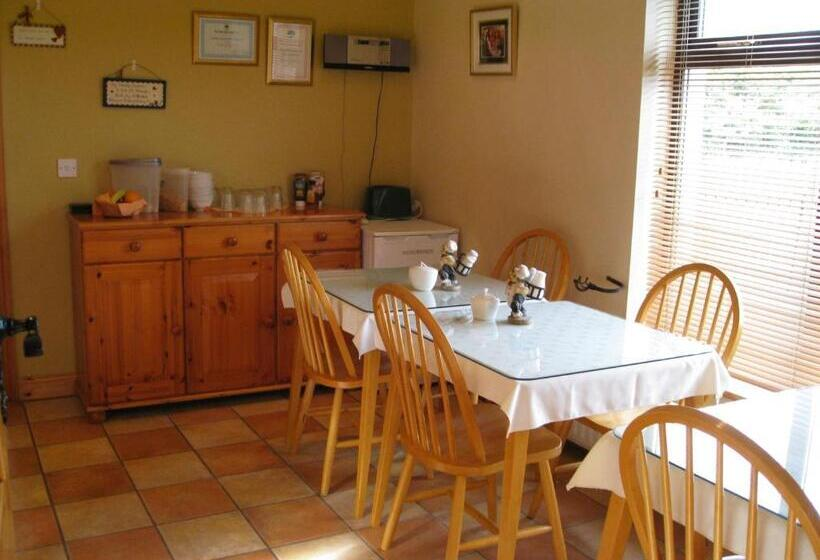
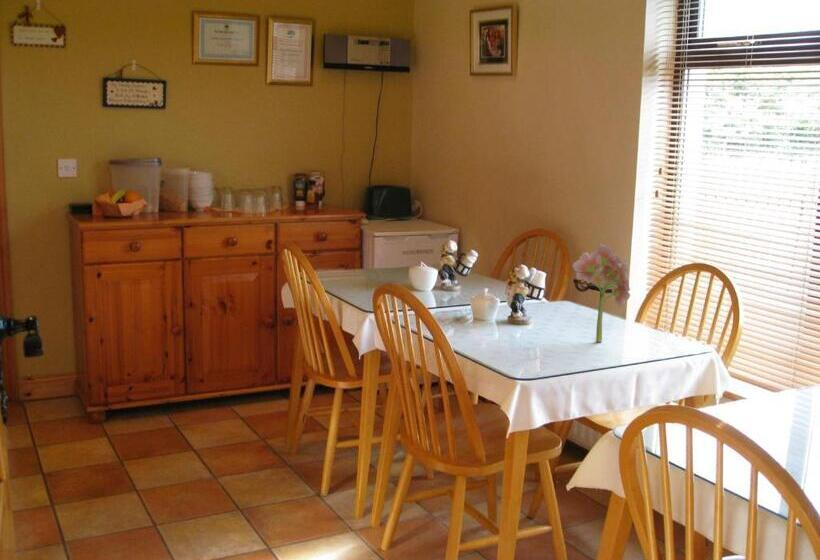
+ artificial flower [572,242,631,343]
